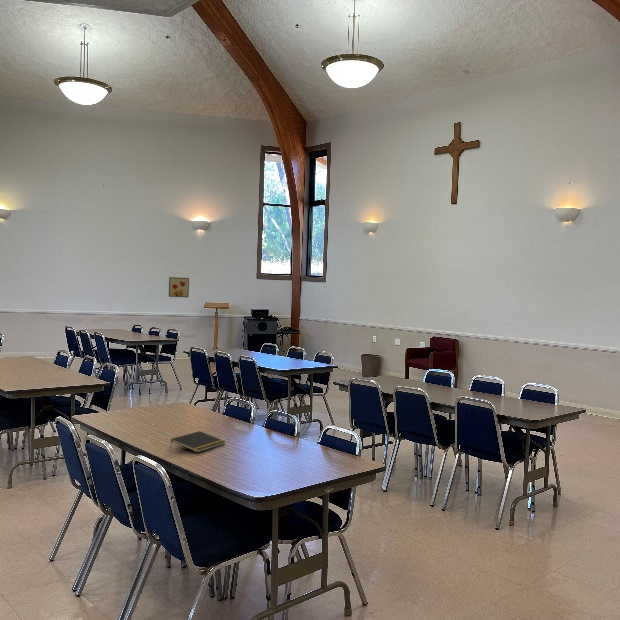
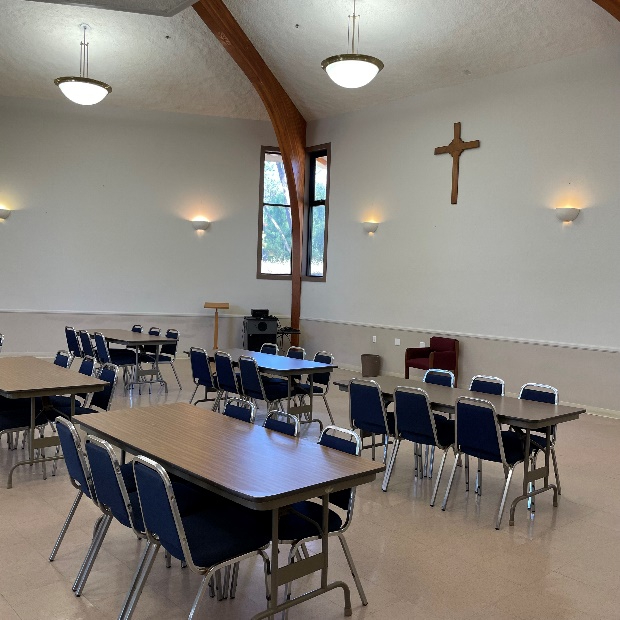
- wall art [168,276,190,298]
- notepad [169,430,226,453]
